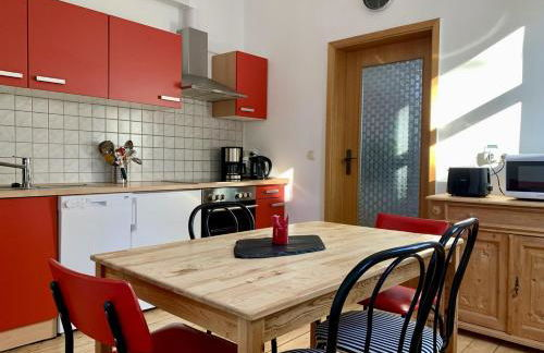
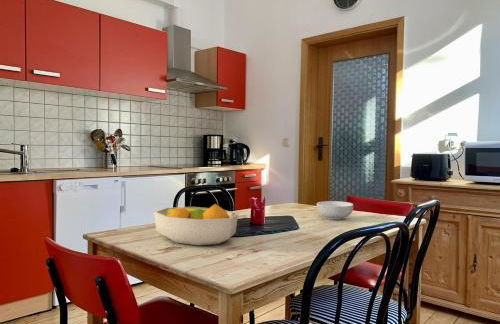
+ cereal bowl [316,200,354,221]
+ fruit bowl [153,203,239,246]
